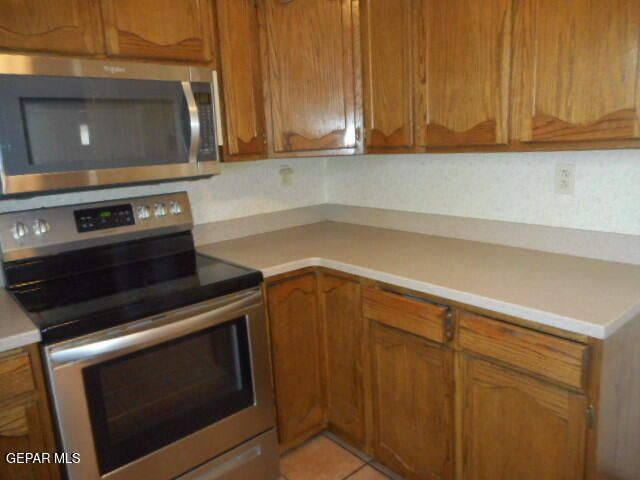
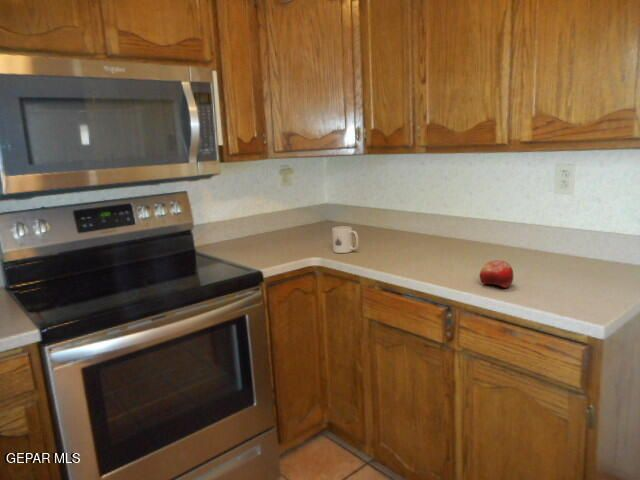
+ fruit [479,259,514,289]
+ mug [331,225,360,254]
